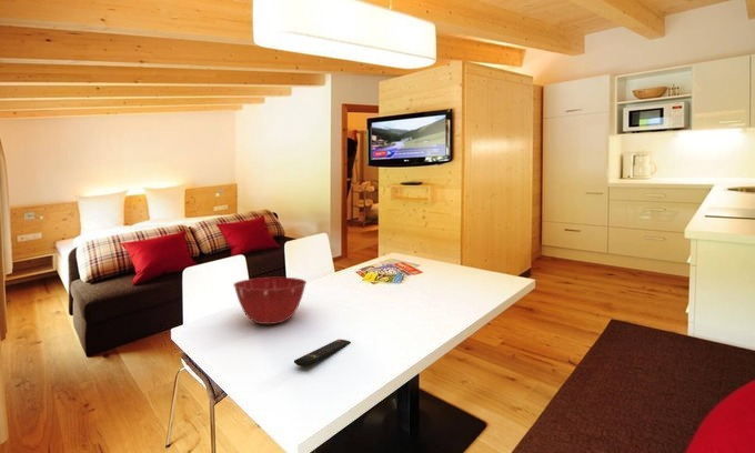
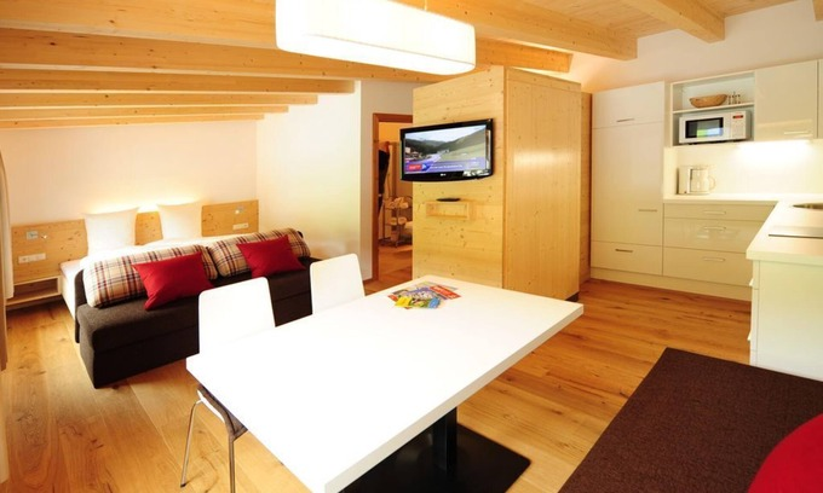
- mixing bowl [232,276,308,325]
- remote control [293,339,352,368]
